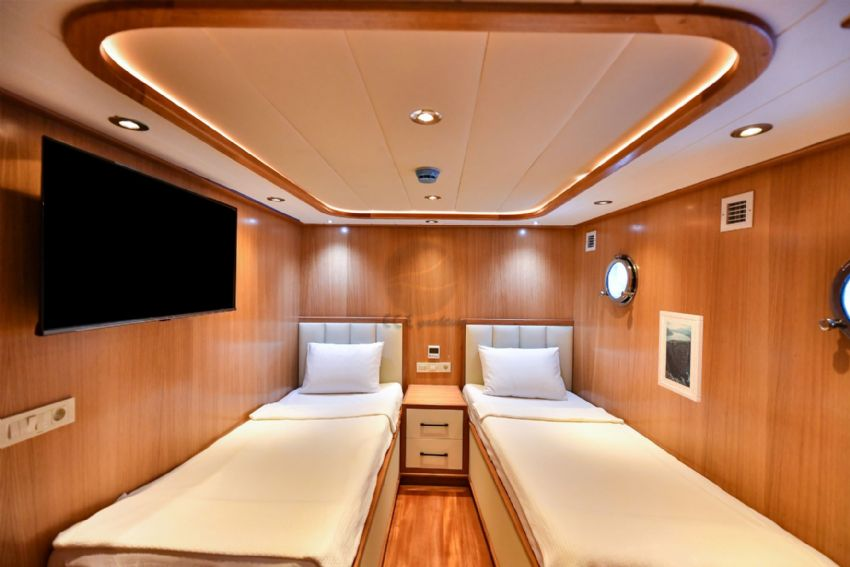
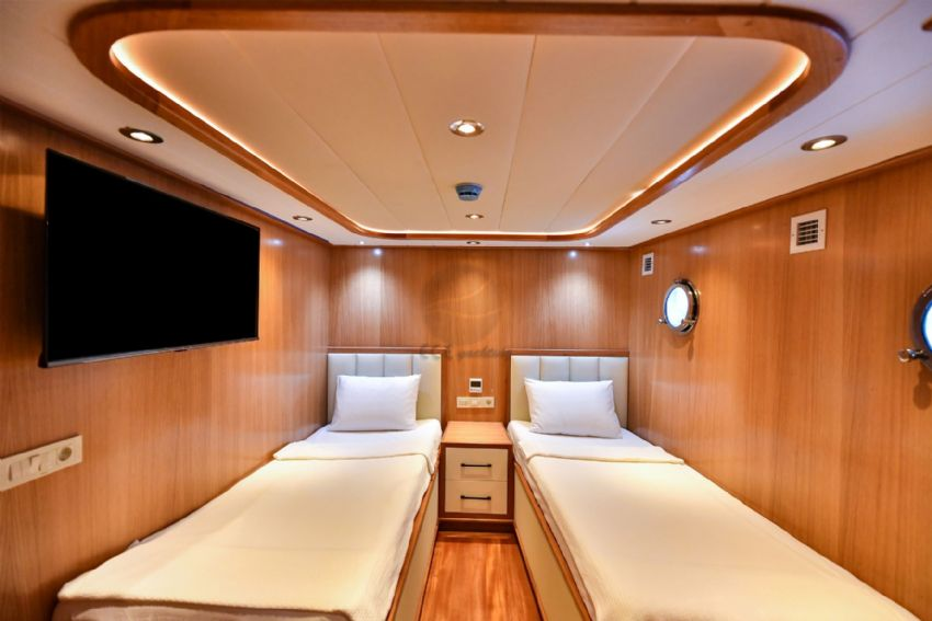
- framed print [657,310,704,403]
